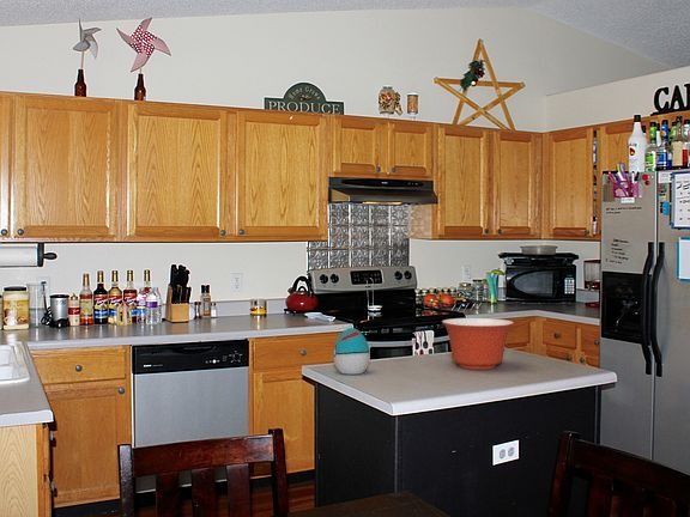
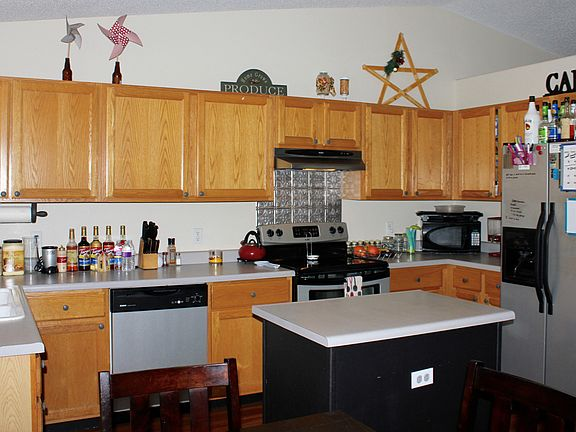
- decorative egg [332,327,371,376]
- mixing bowl [441,317,515,371]
